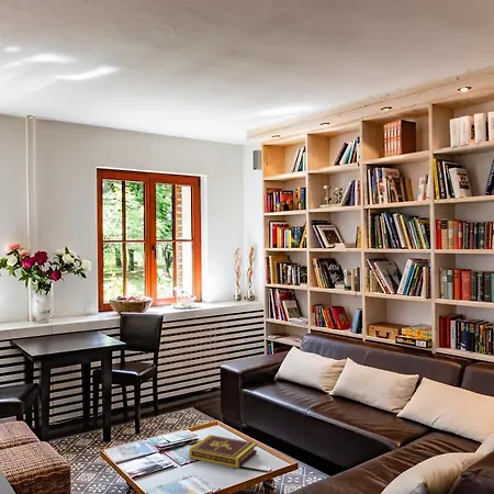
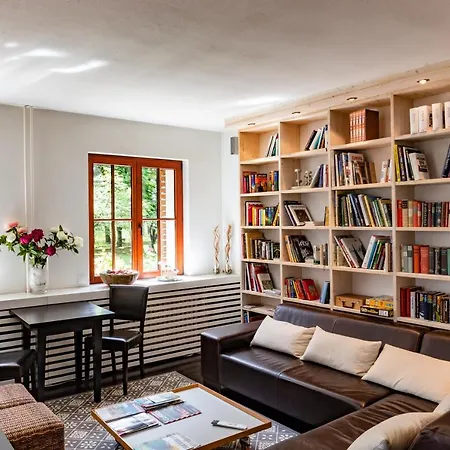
- book [189,434,258,469]
